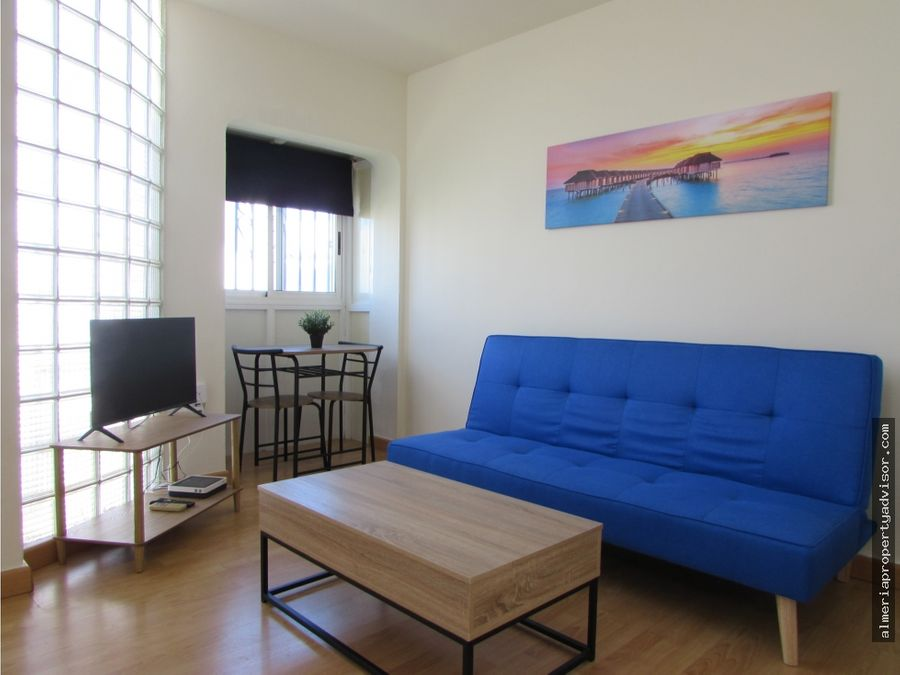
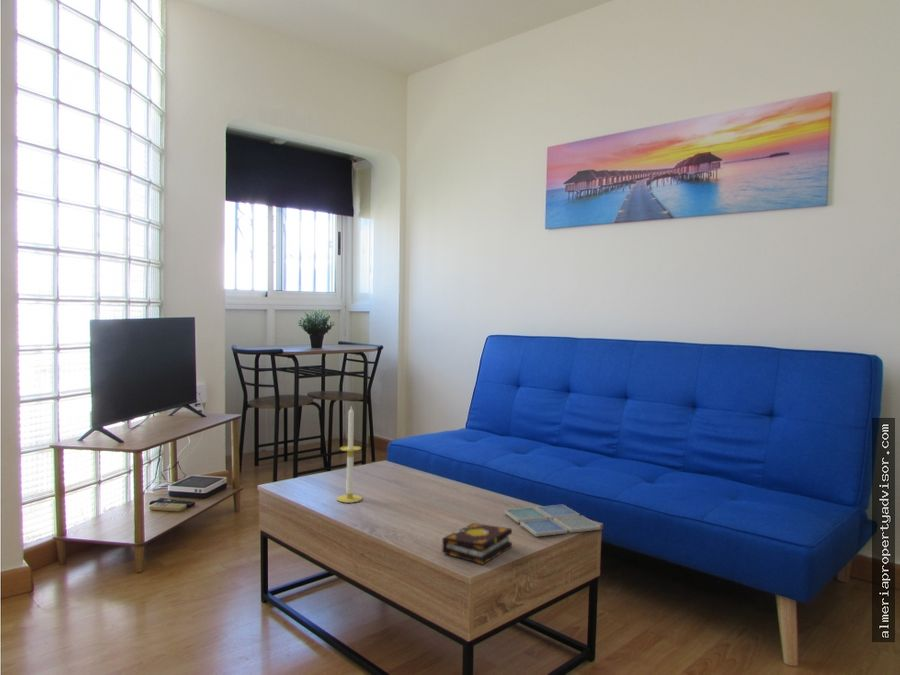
+ book [441,522,513,565]
+ candle [336,404,363,504]
+ drink coaster [503,504,602,537]
